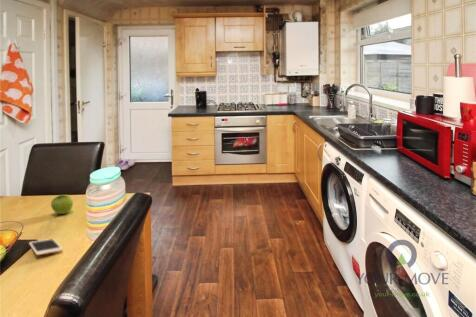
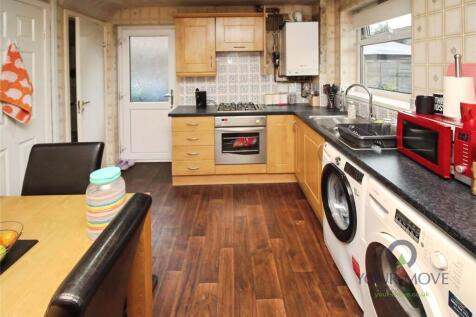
- cell phone [28,238,64,256]
- fruit [50,194,74,215]
